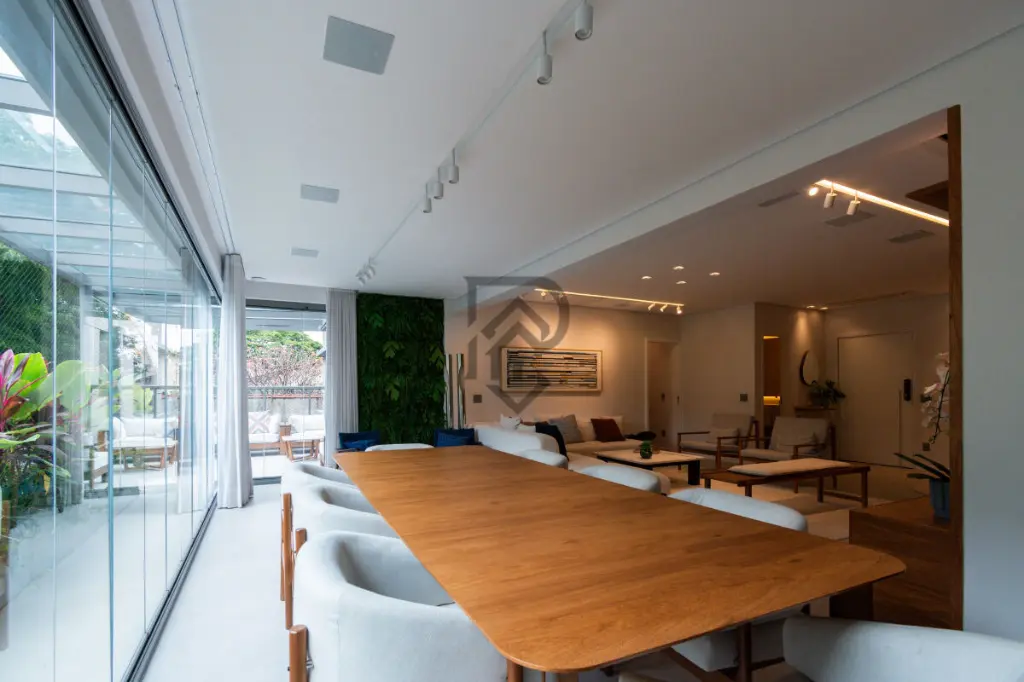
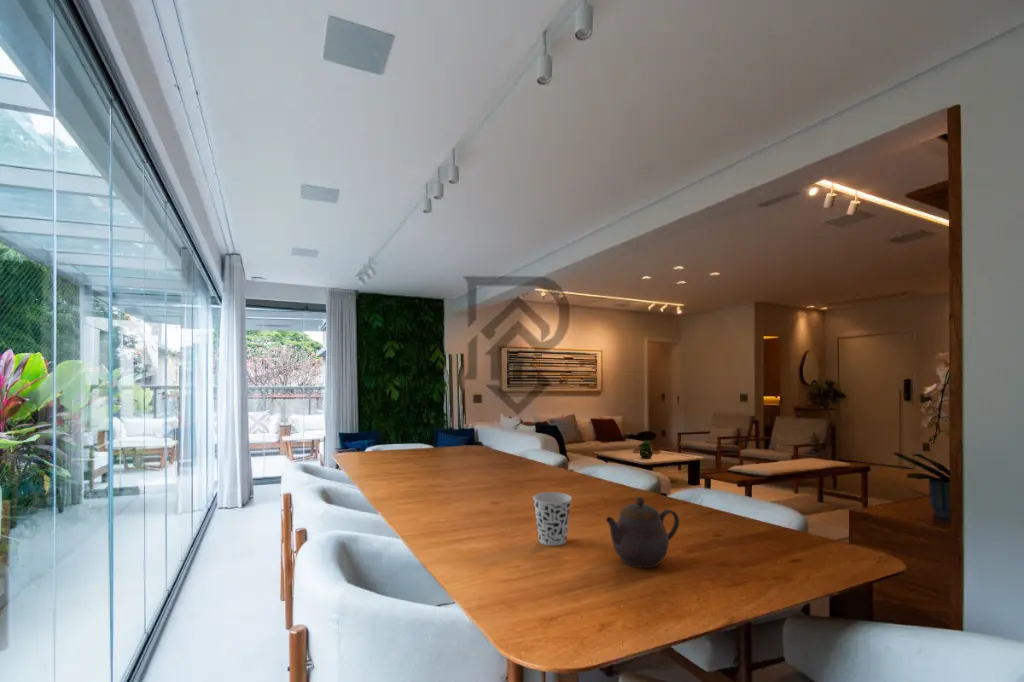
+ cup [532,491,573,547]
+ teapot [605,496,680,569]
